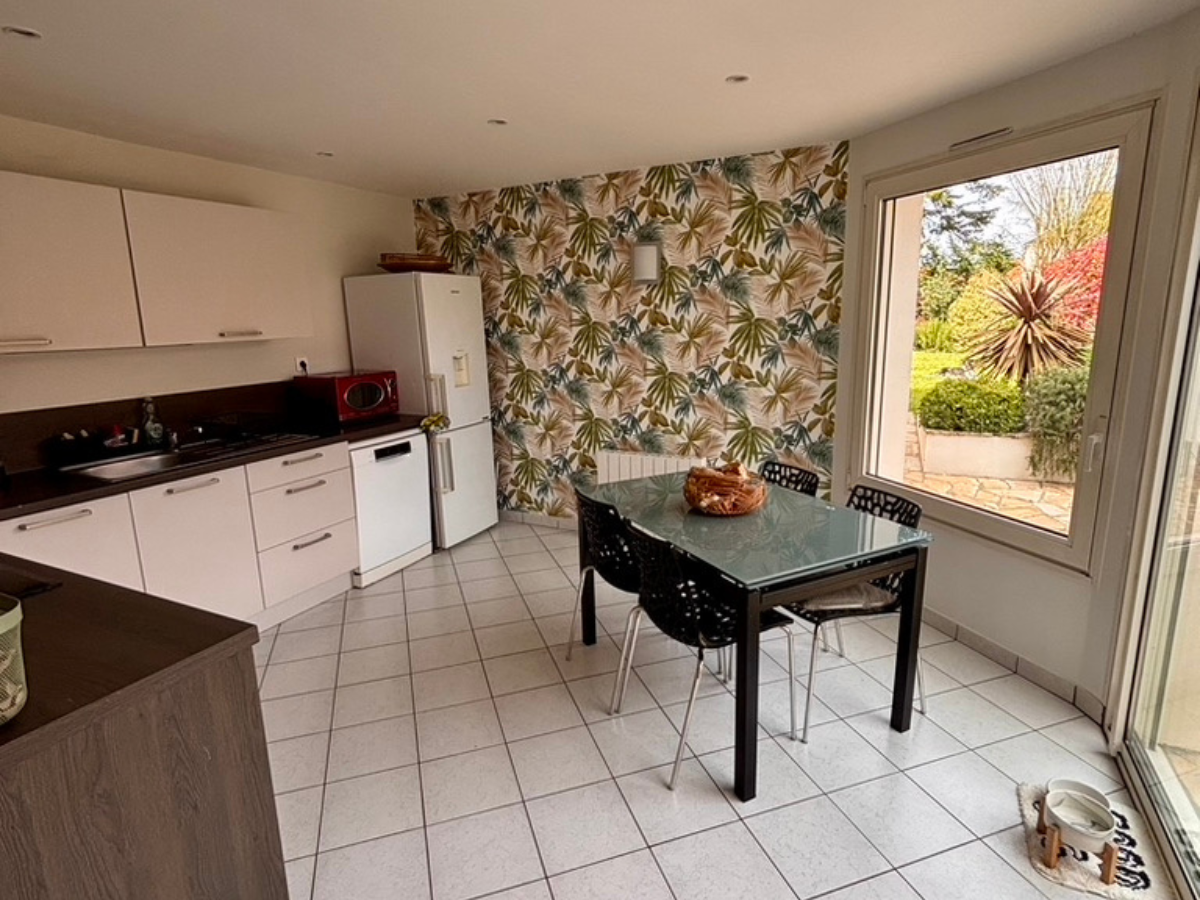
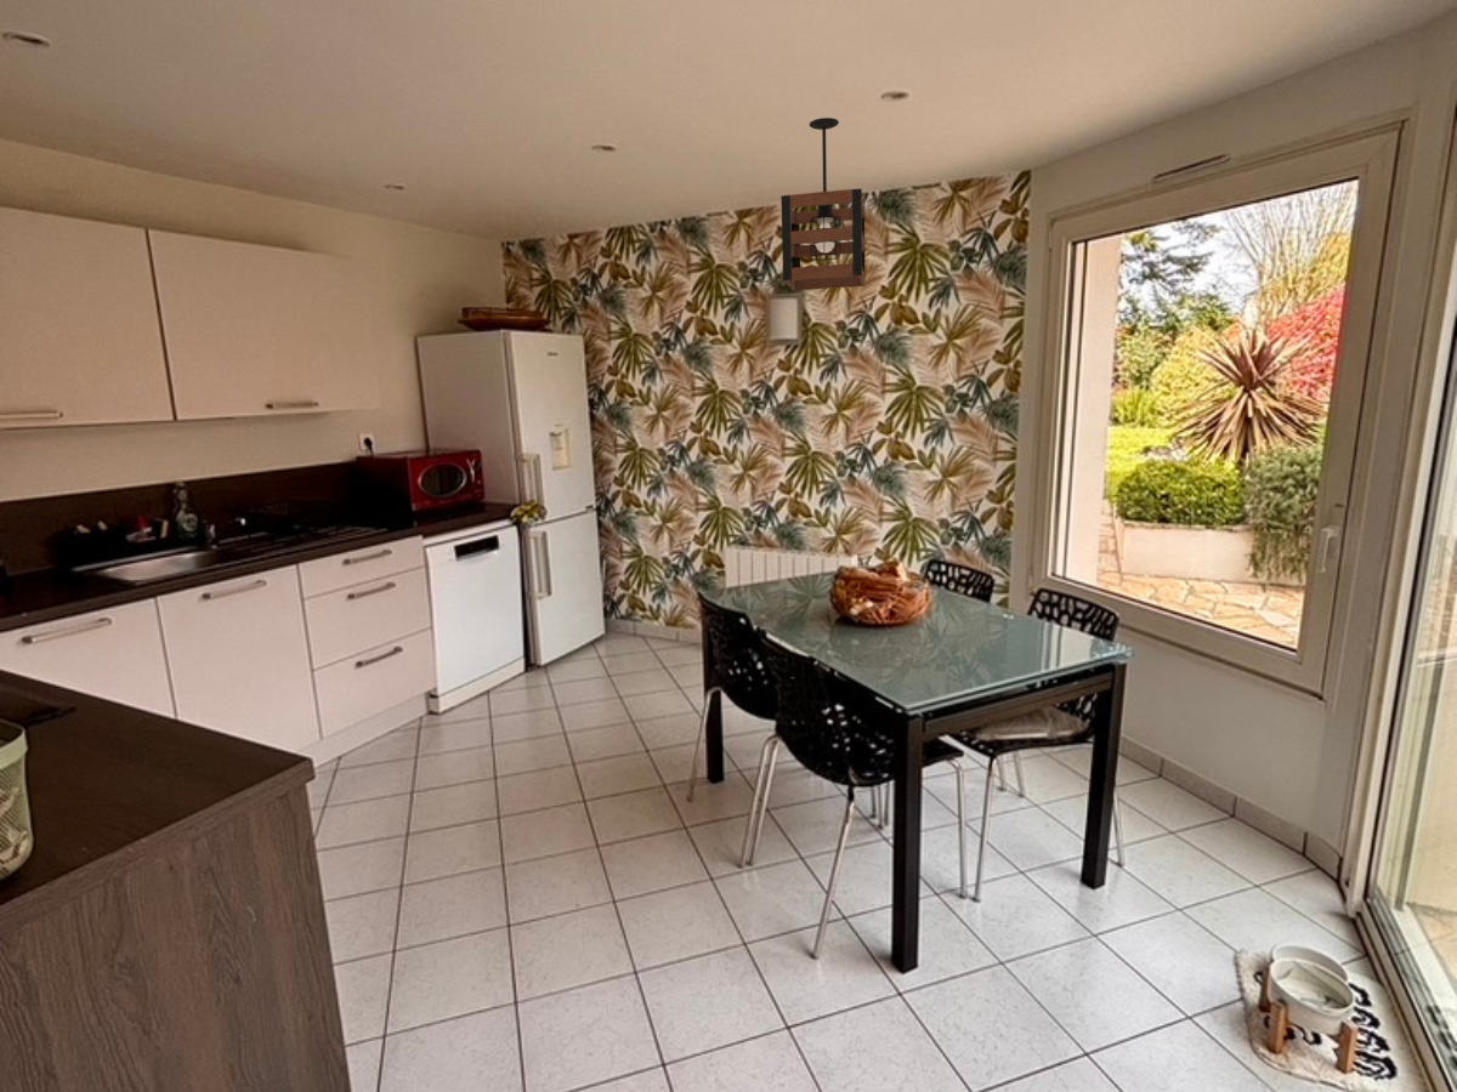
+ pendant light [779,116,866,291]
